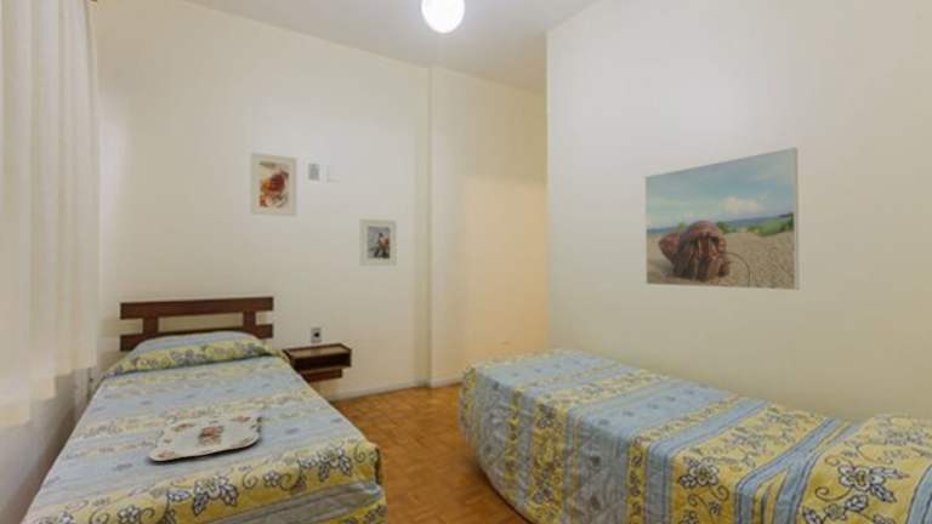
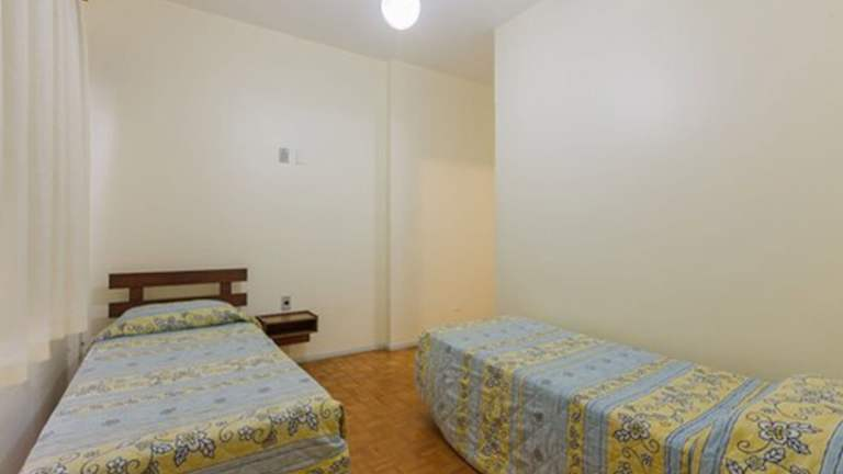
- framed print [644,147,800,291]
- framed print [359,217,398,267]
- serving tray [147,411,261,462]
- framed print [250,152,299,217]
